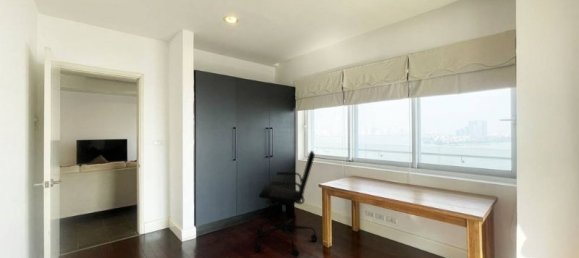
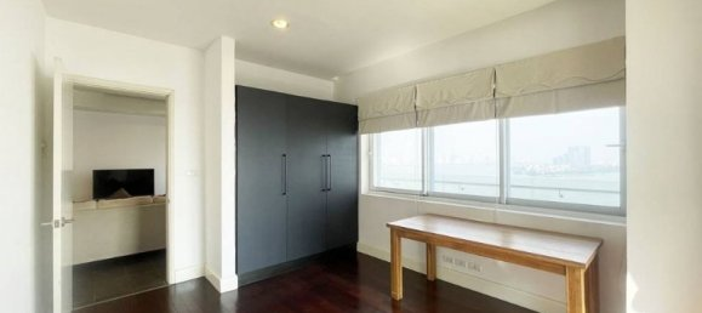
- office chair [253,150,318,258]
